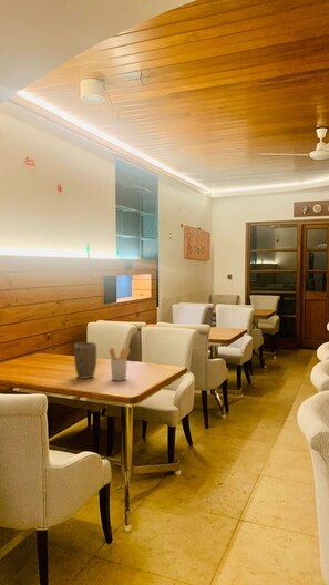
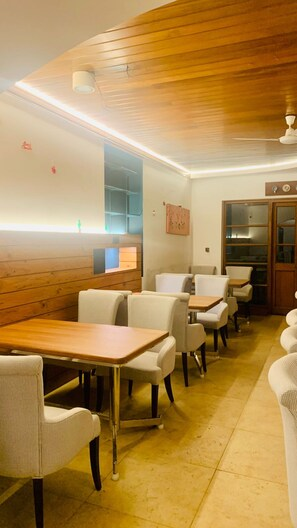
- utensil holder [109,347,132,381]
- plant pot [73,341,97,380]
